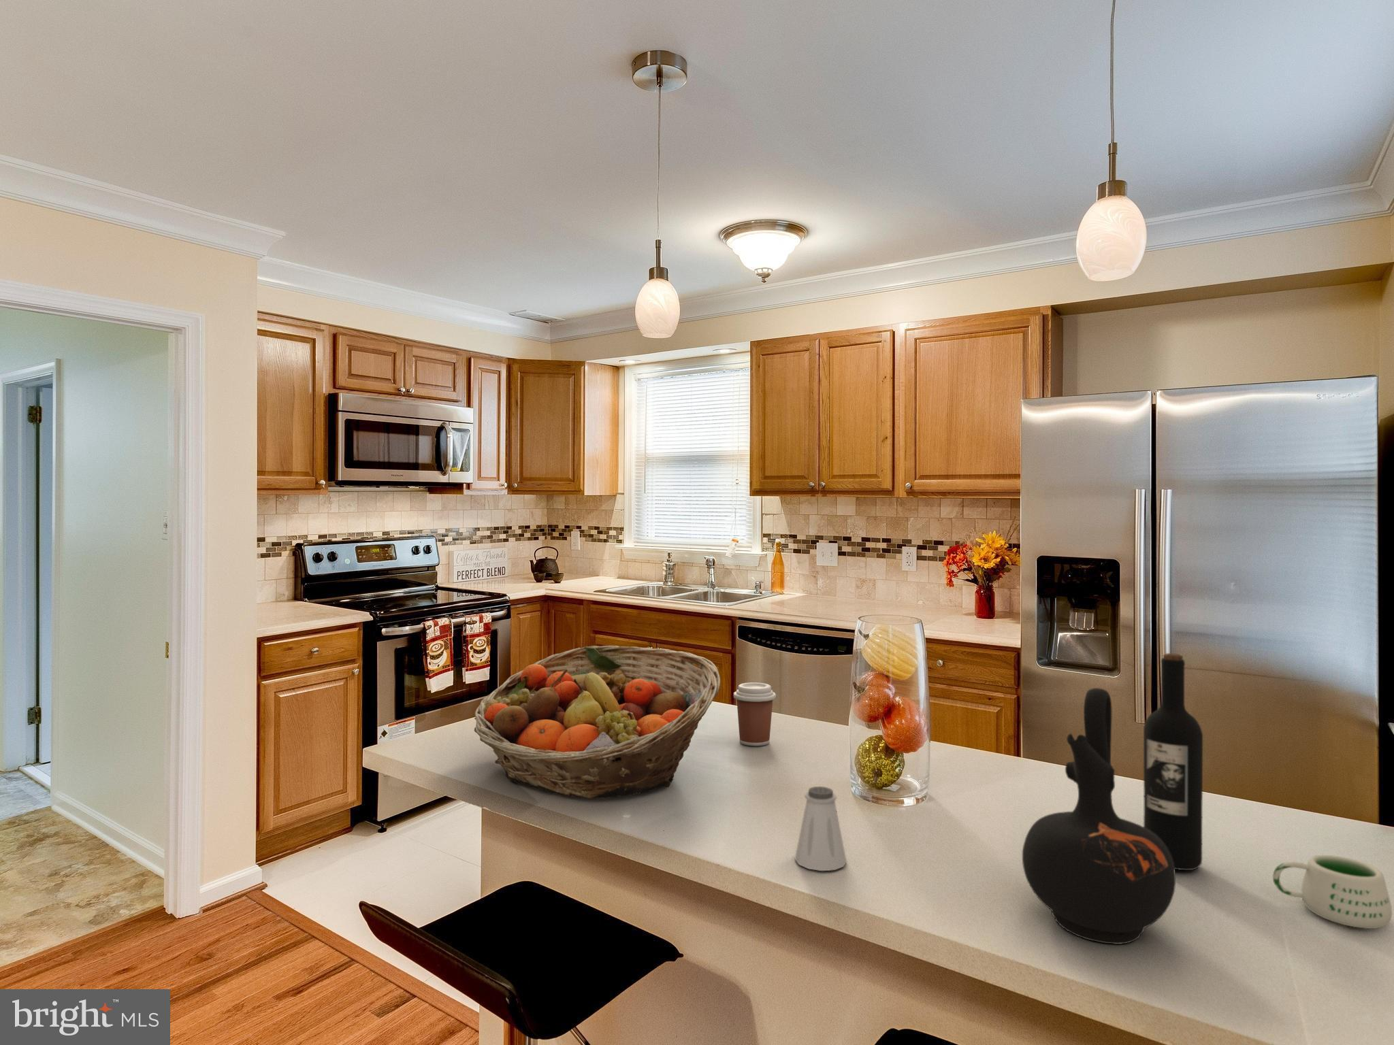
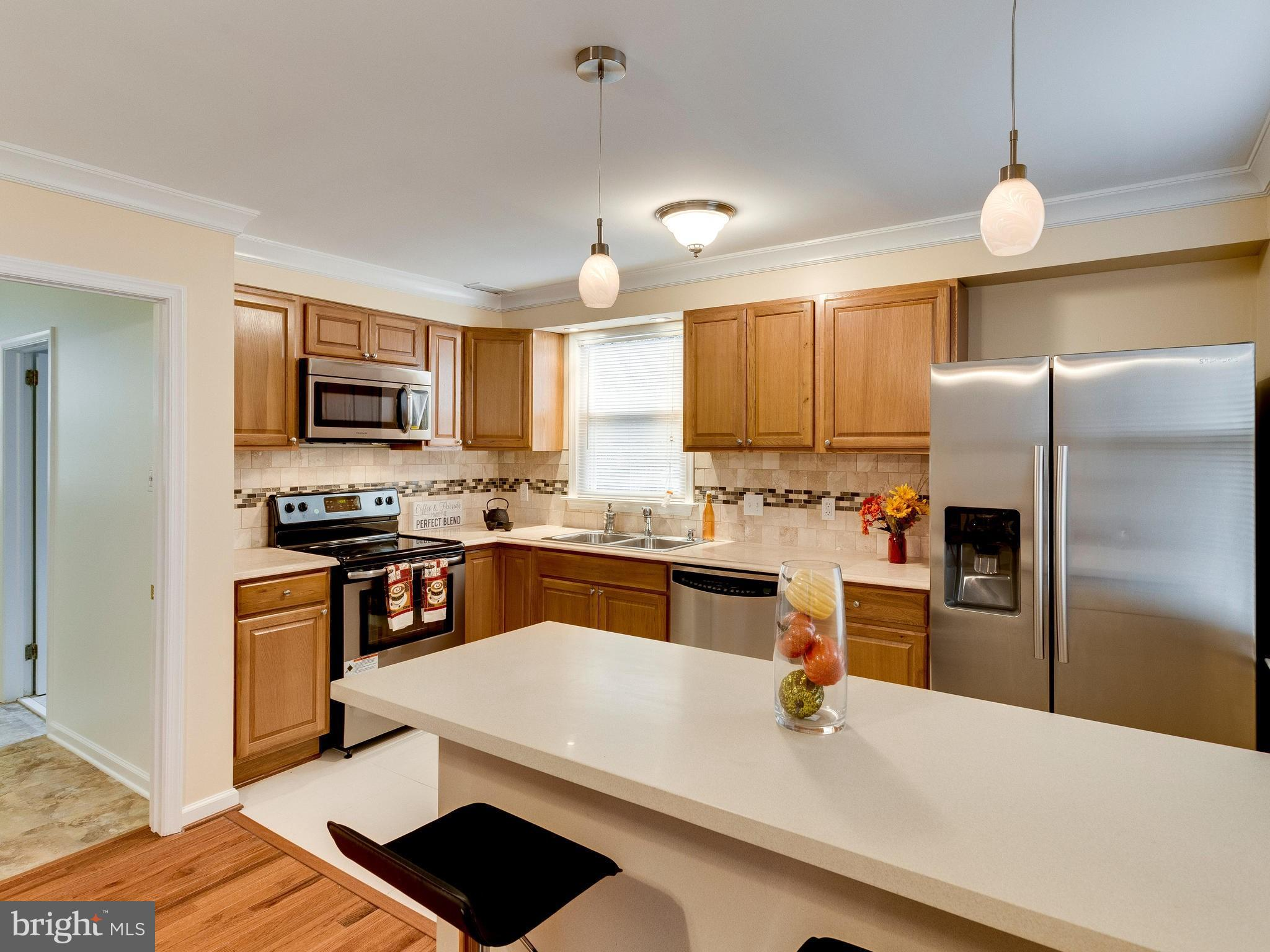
- wine bottle [1143,652,1203,870]
- coffee cup [733,682,777,746]
- mug [1272,854,1393,930]
- saltshaker [795,786,847,872]
- fruit basket [473,645,721,799]
- ceramic jug [1022,687,1177,945]
